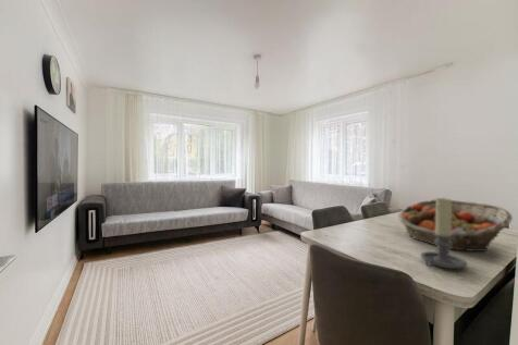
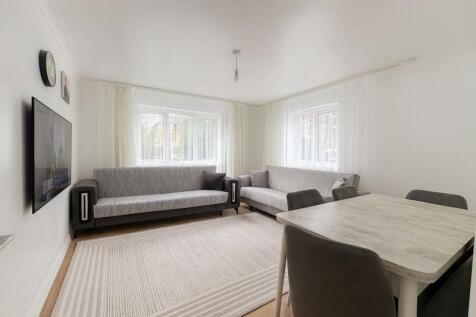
- fruit basket [396,198,514,252]
- candle holder [420,196,468,270]
